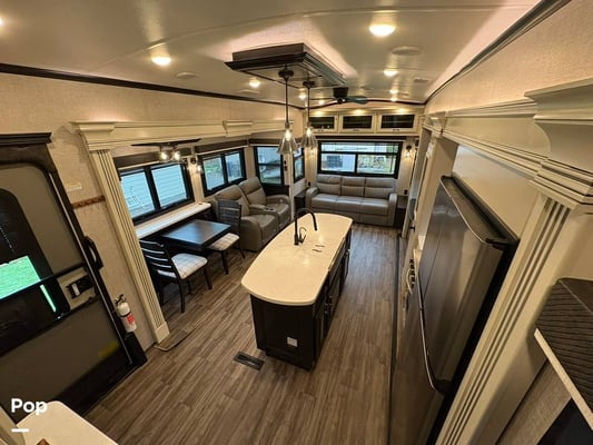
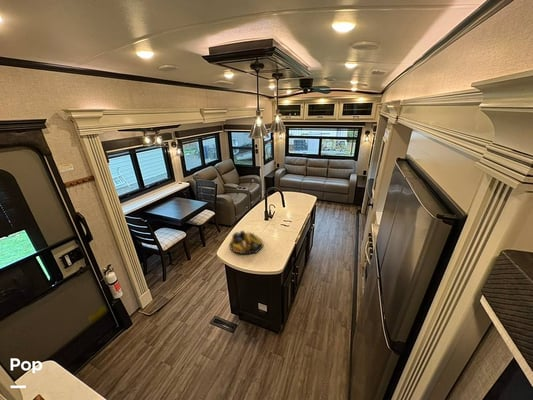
+ fruit bowl [228,230,265,255]
